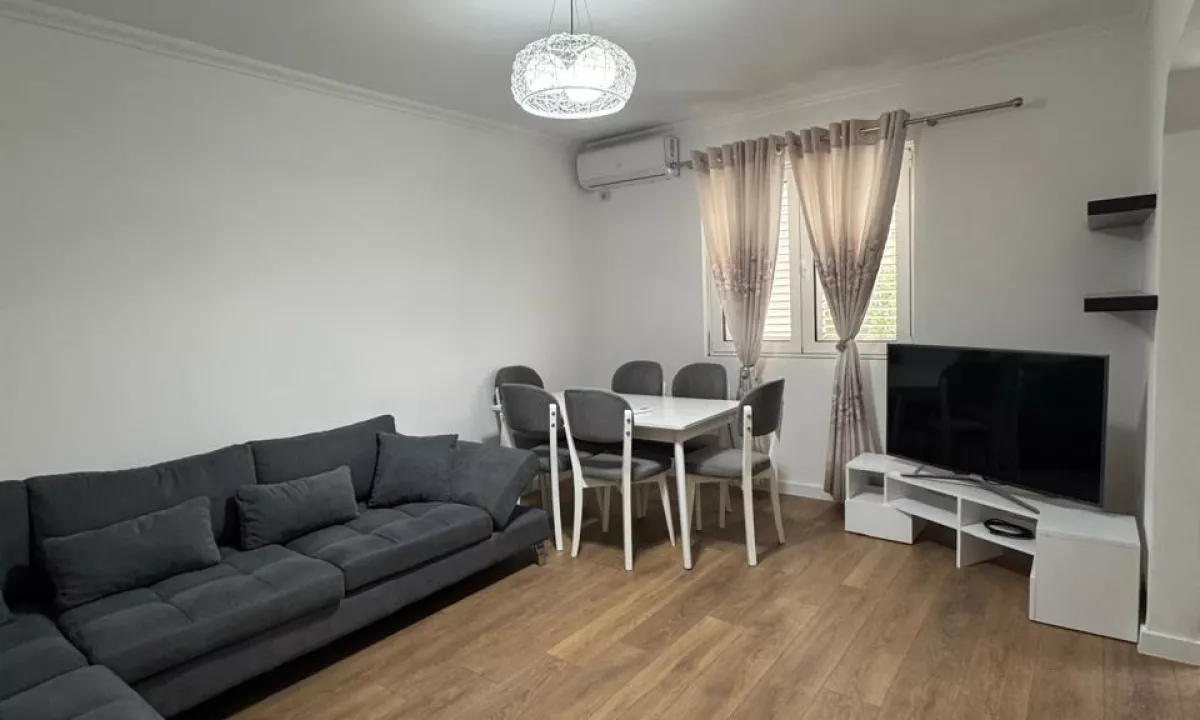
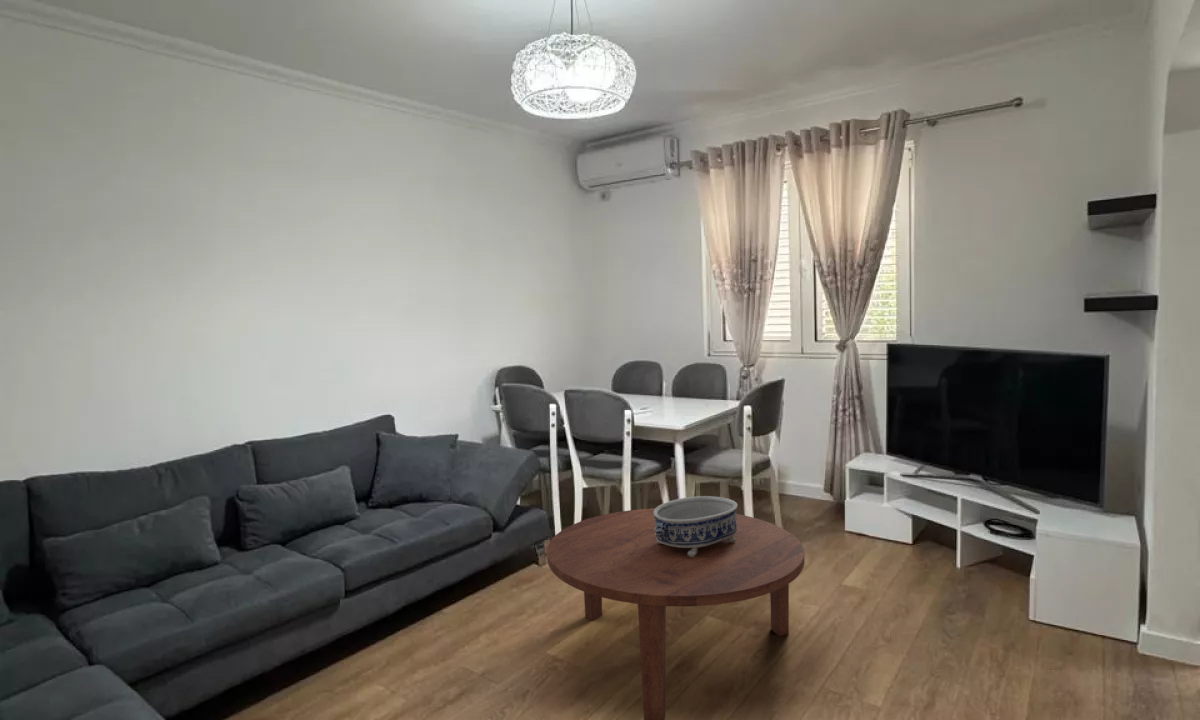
+ coffee table [546,507,805,720]
+ decorative bowl [653,495,738,557]
